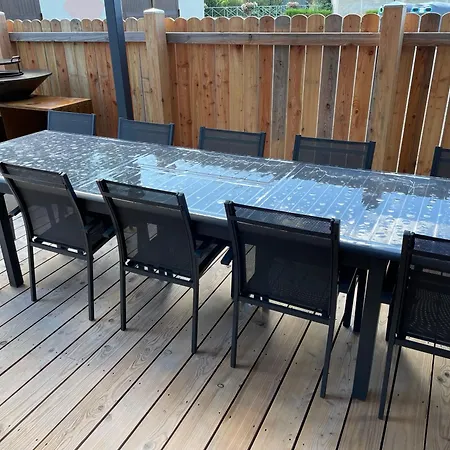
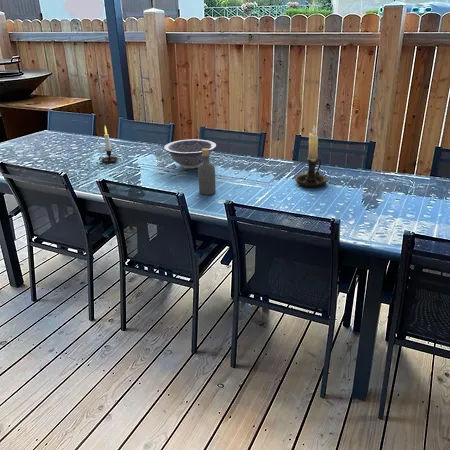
+ candle [98,125,119,163]
+ candle holder [294,124,328,189]
+ decorative bowl [163,139,217,169]
+ bottle [197,148,217,196]
